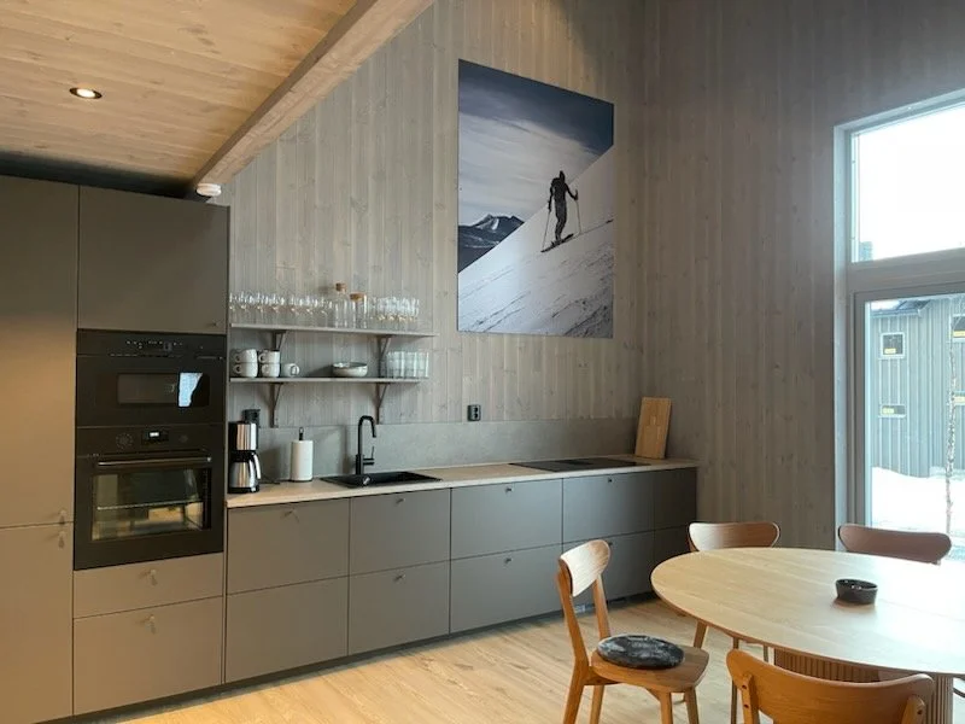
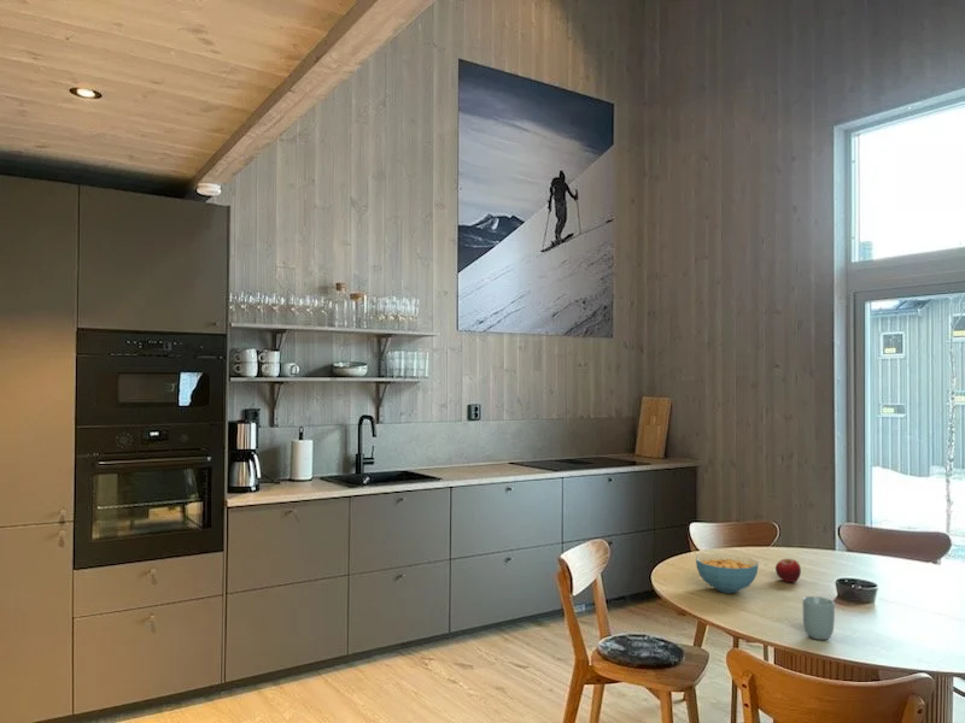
+ fruit [774,558,802,583]
+ cereal bowl [695,552,760,594]
+ cup [802,595,836,641]
